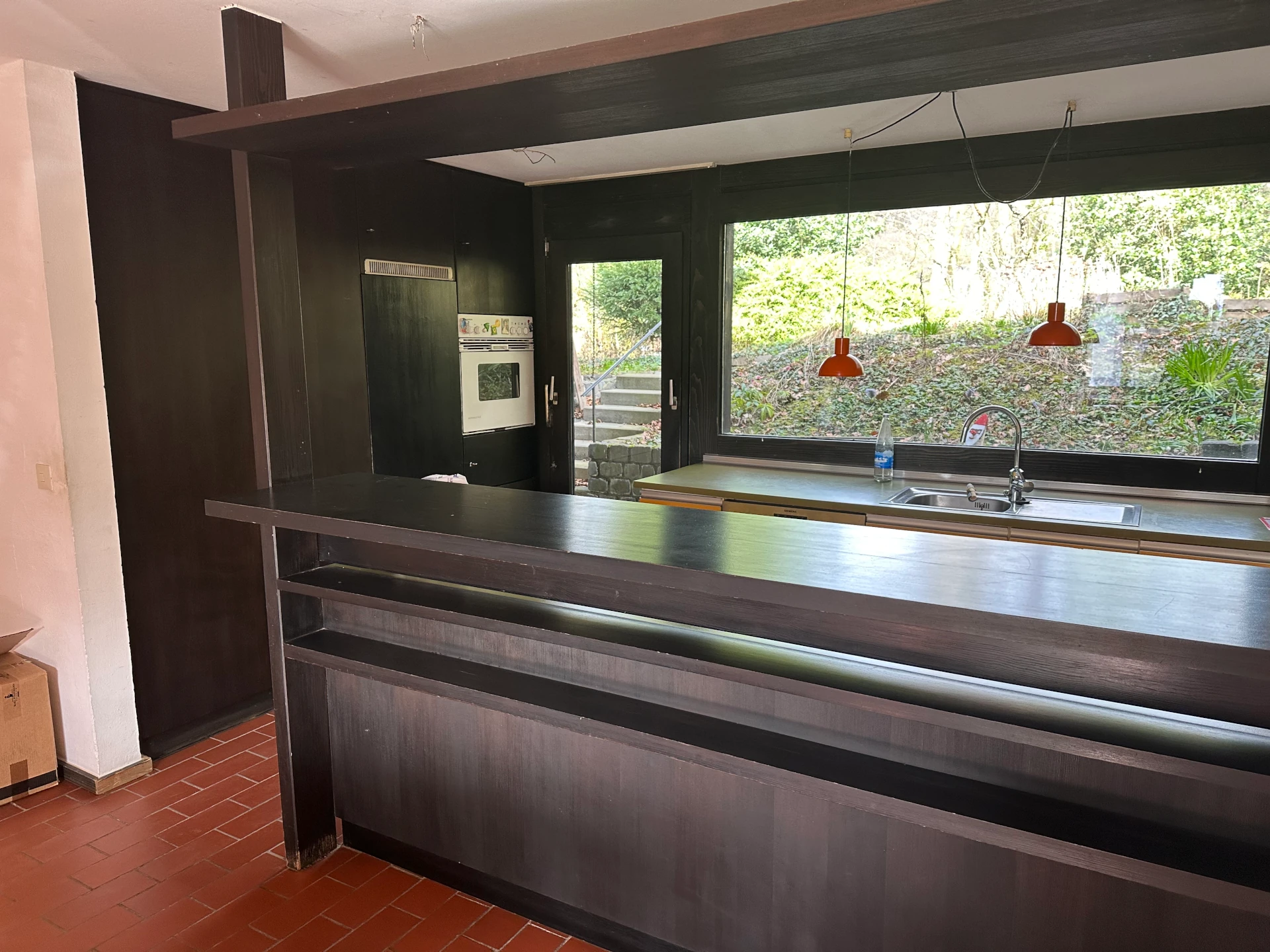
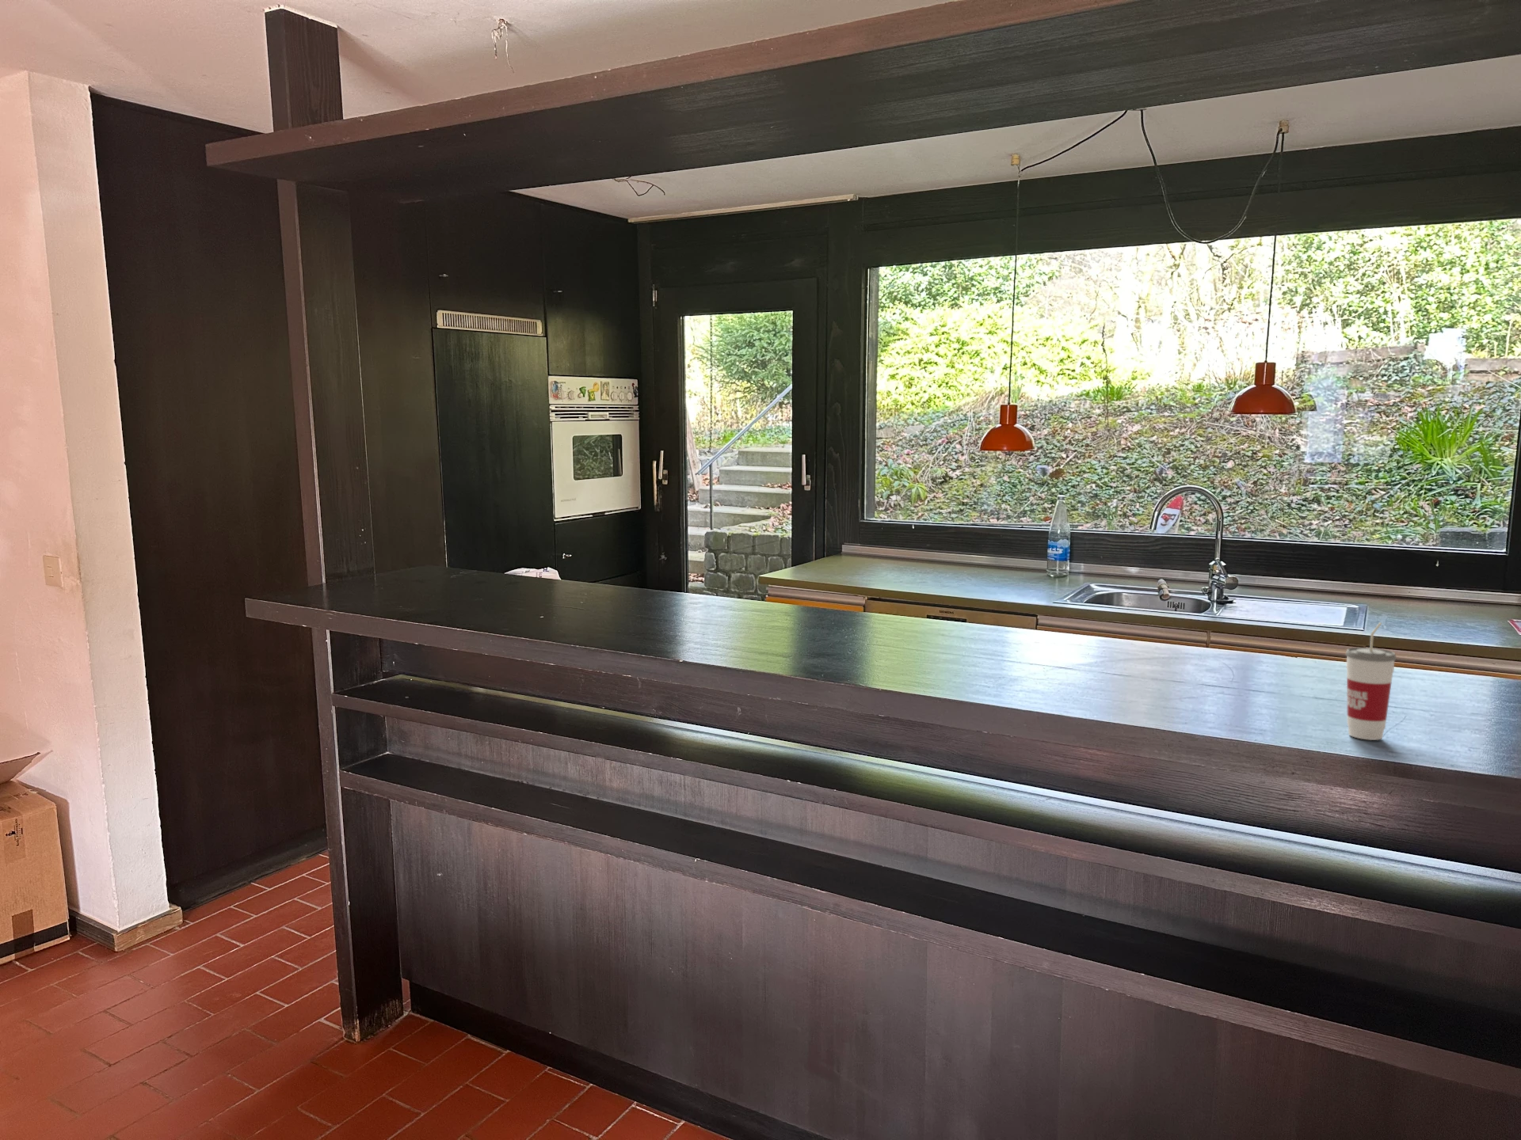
+ cup [1345,621,1396,741]
